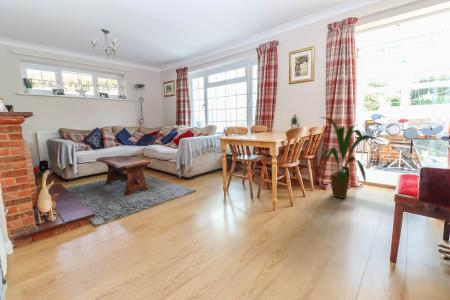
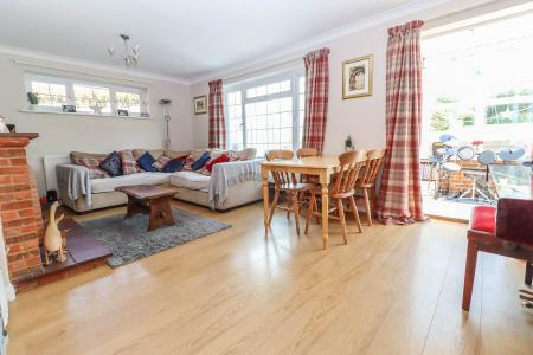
- house plant [319,116,386,199]
